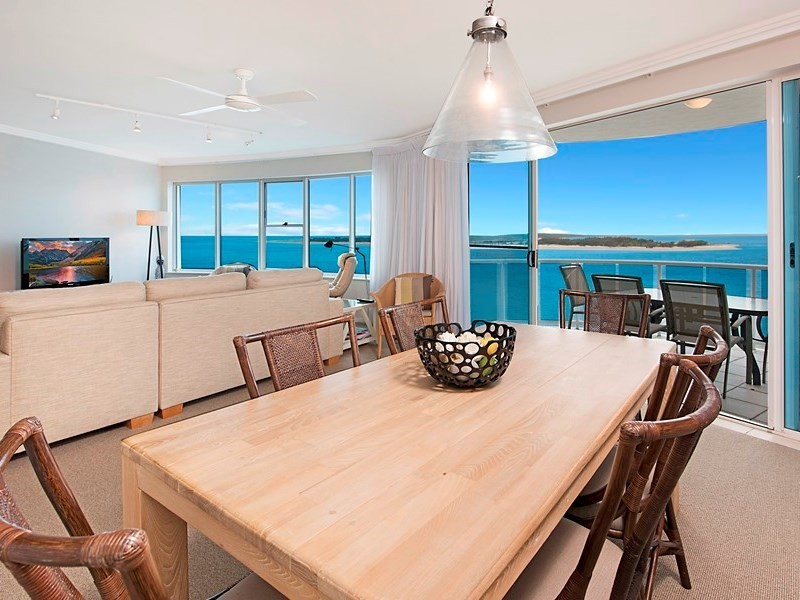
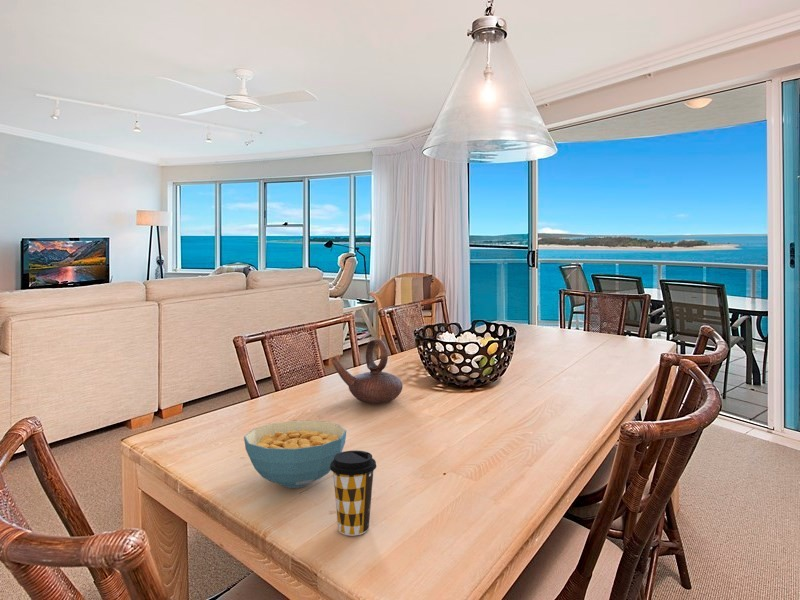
+ coffee cup [330,450,377,537]
+ teapot [330,338,404,404]
+ cereal bowl [243,420,347,489]
